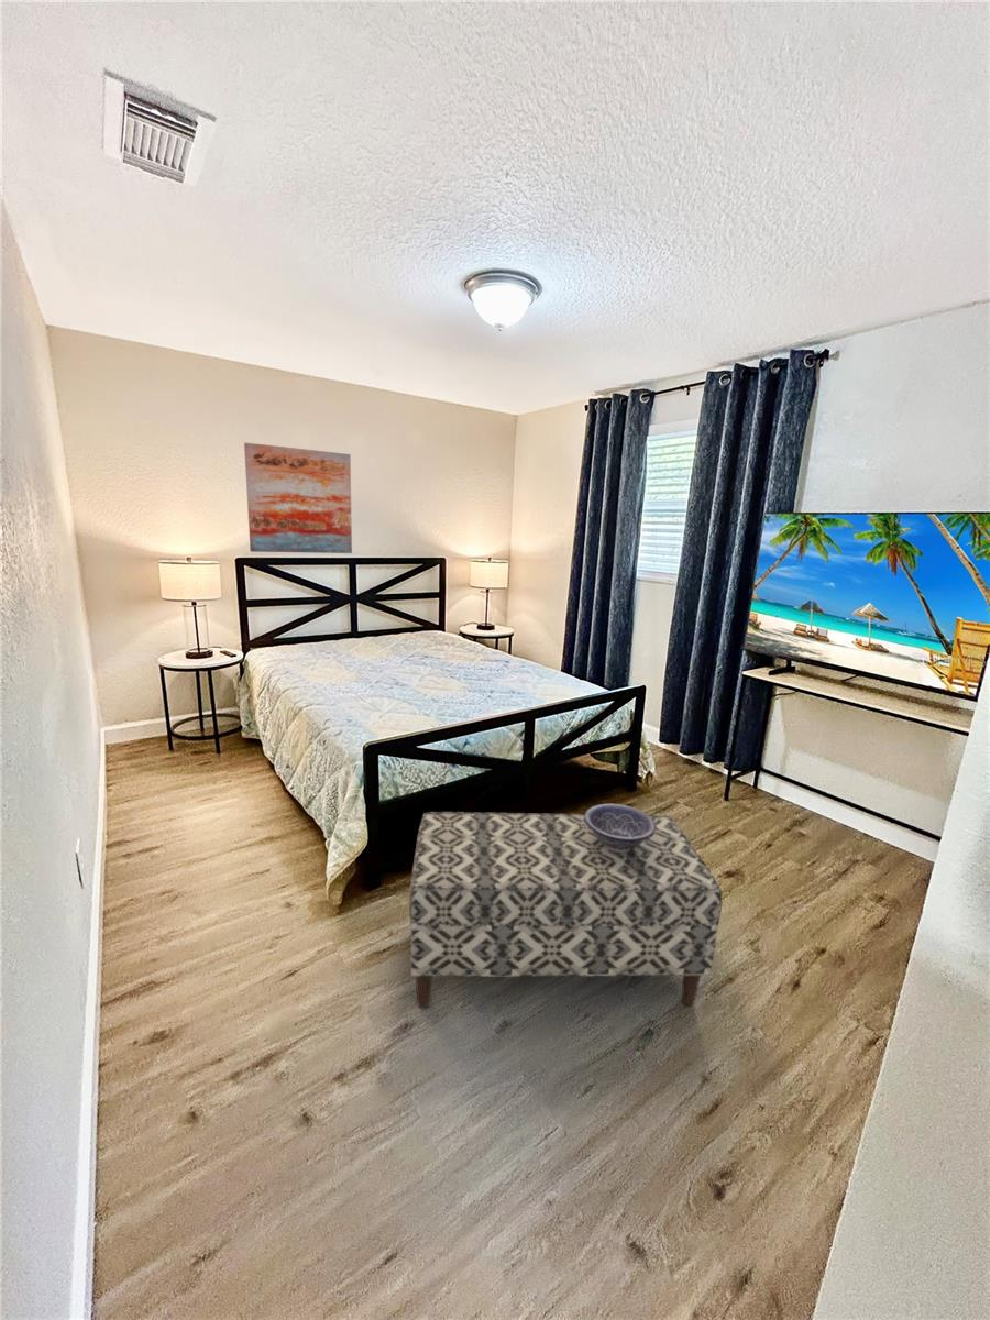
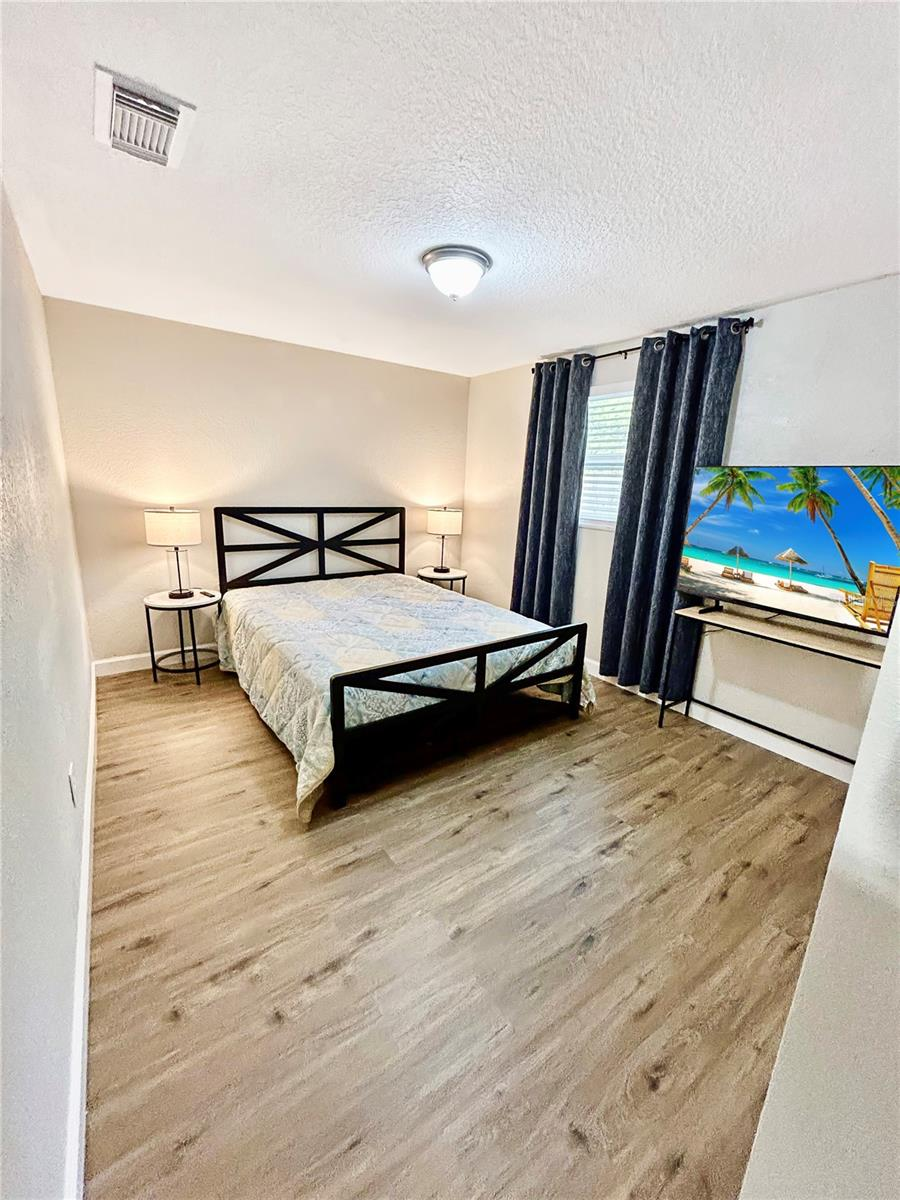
- bench [408,811,723,1009]
- wall art [243,441,353,554]
- decorative bowl [584,803,656,853]
